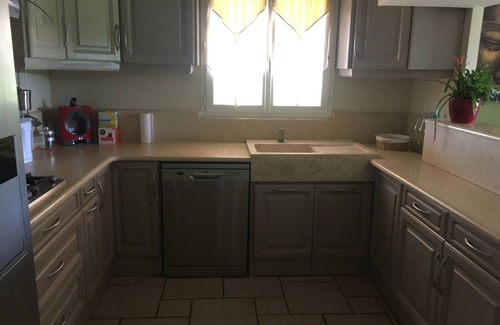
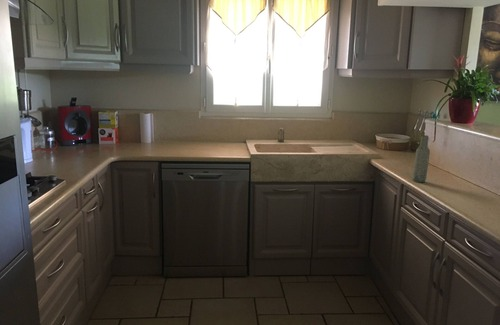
+ bottle [412,134,431,183]
